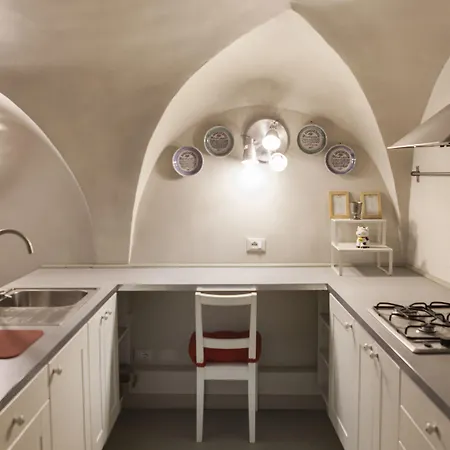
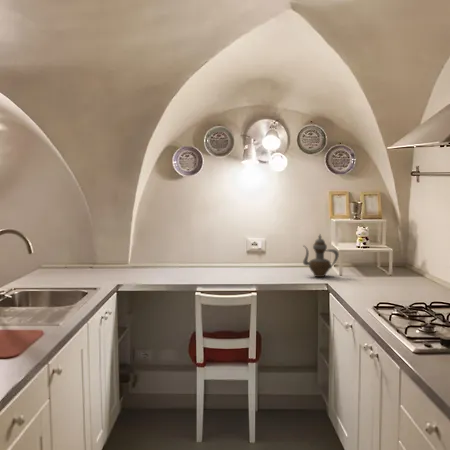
+ teapot [302,233,340,278]
